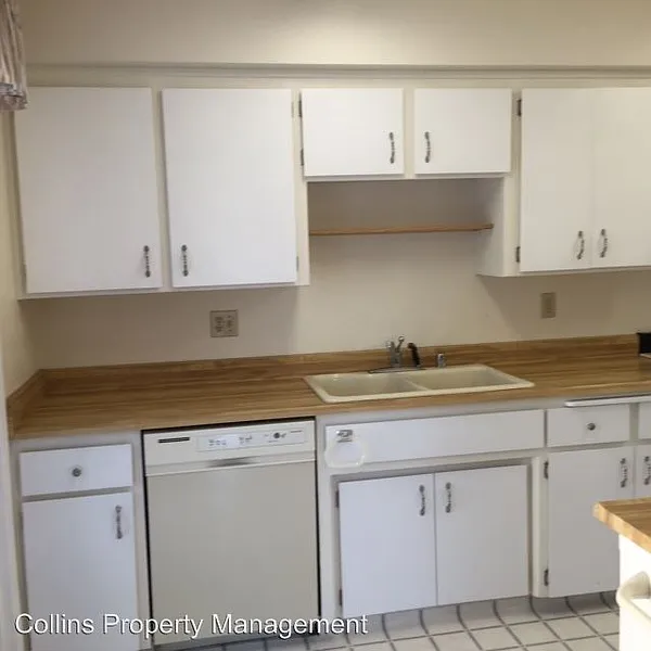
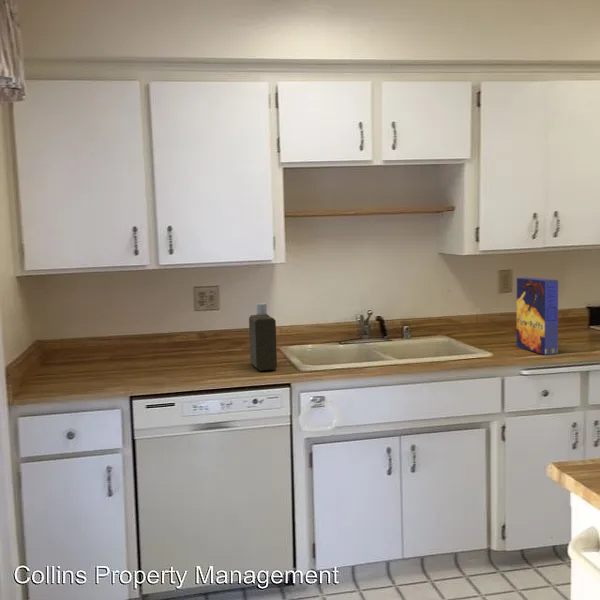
+ bottle [248,302,278,372]
+ cereal box [516,276,559,356]
